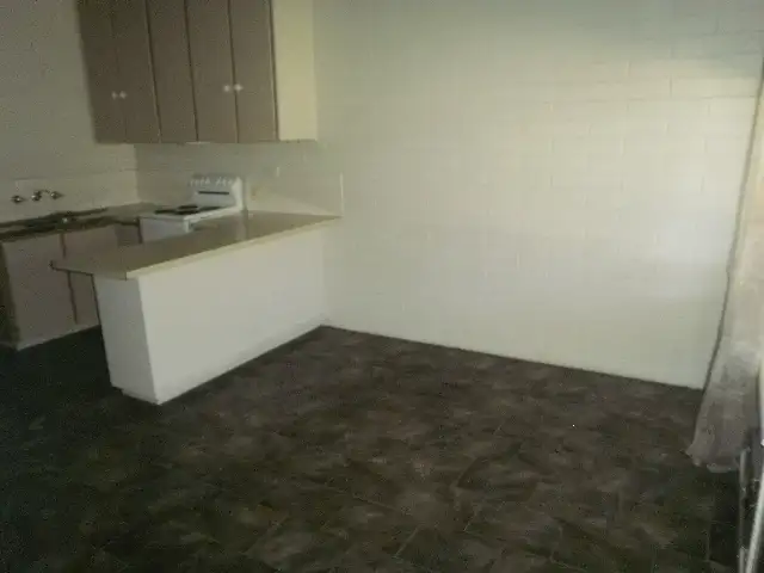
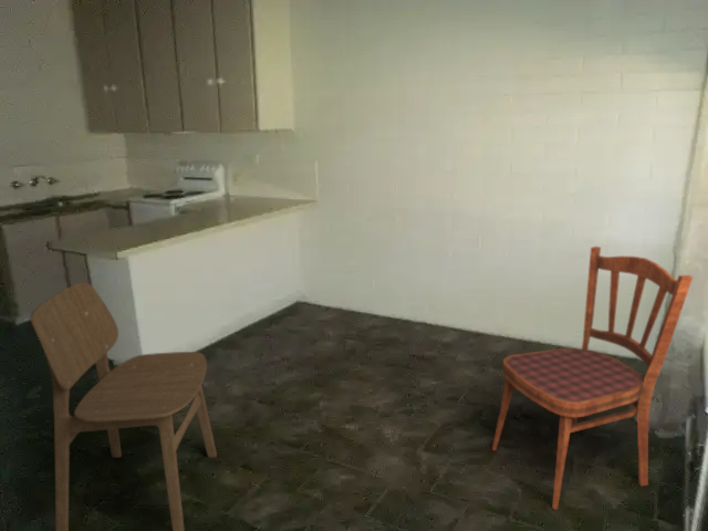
+ dining chair [30,281,218,531]
+ dining chair [491,246,694,511]
